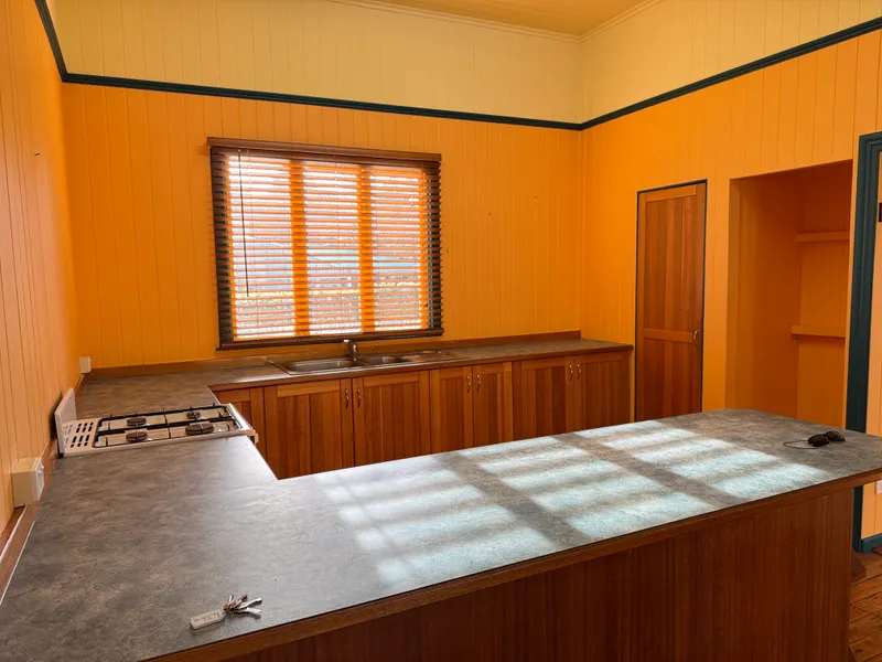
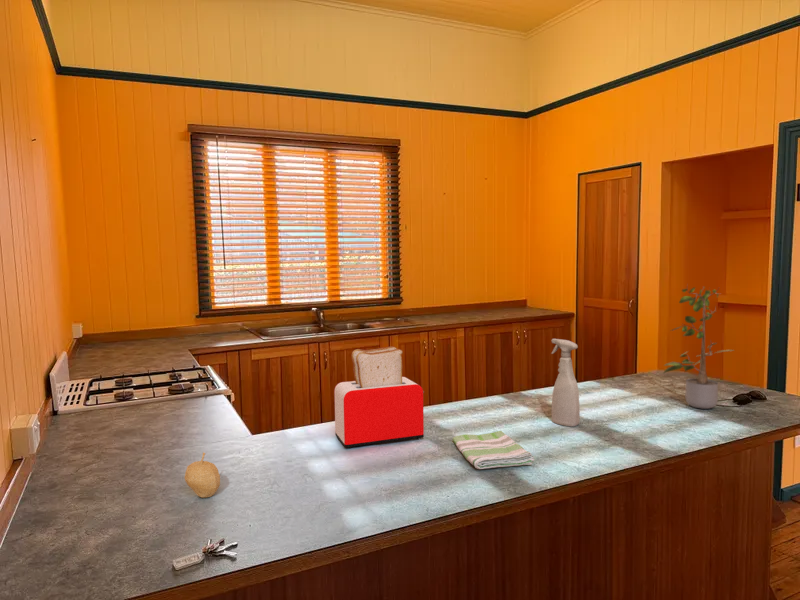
+ toaster [333,346,425,449]
+ potted plant [662,283,735,410]
+ spray bottle [550,338,581,427]
+ fruit [184,452,221,498]
+ dish towel [452,430,535,470]
